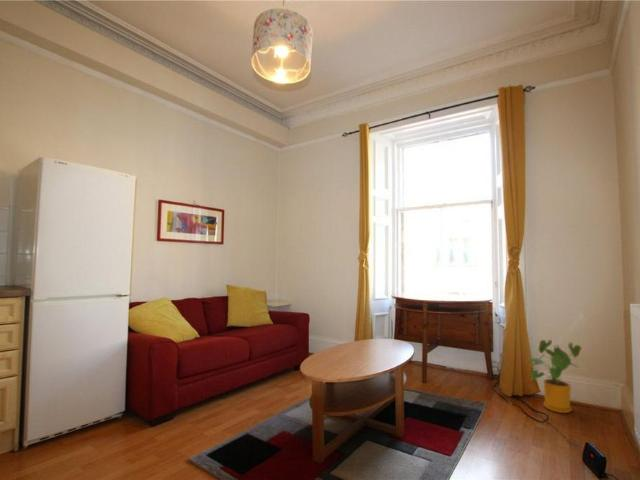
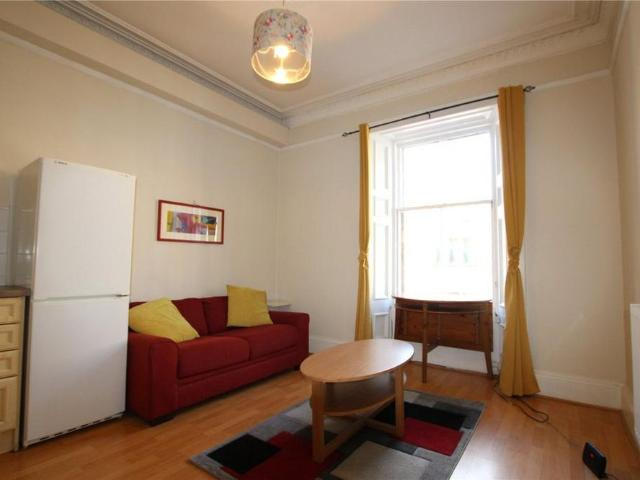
- house plant [526,339,583,414]
